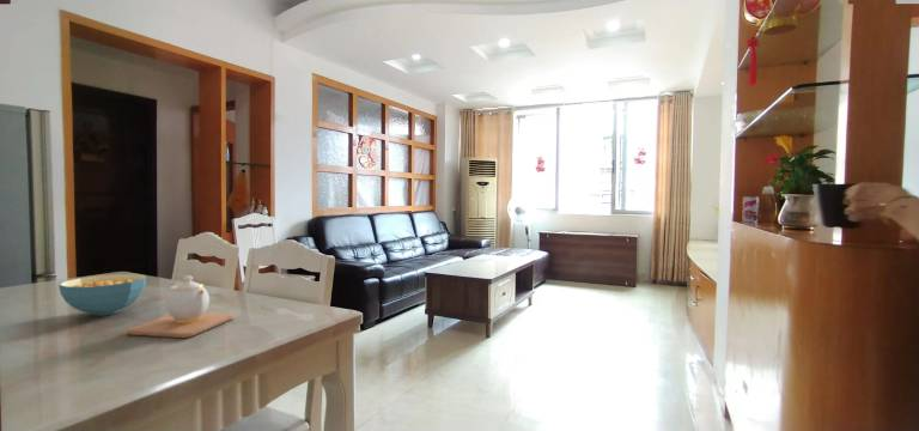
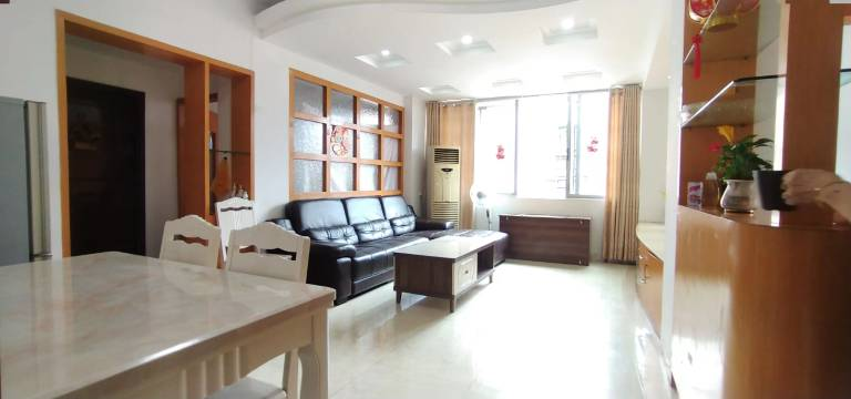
- teapot [126,274,235,339]
- cereal bowl [57,273,147,316]
